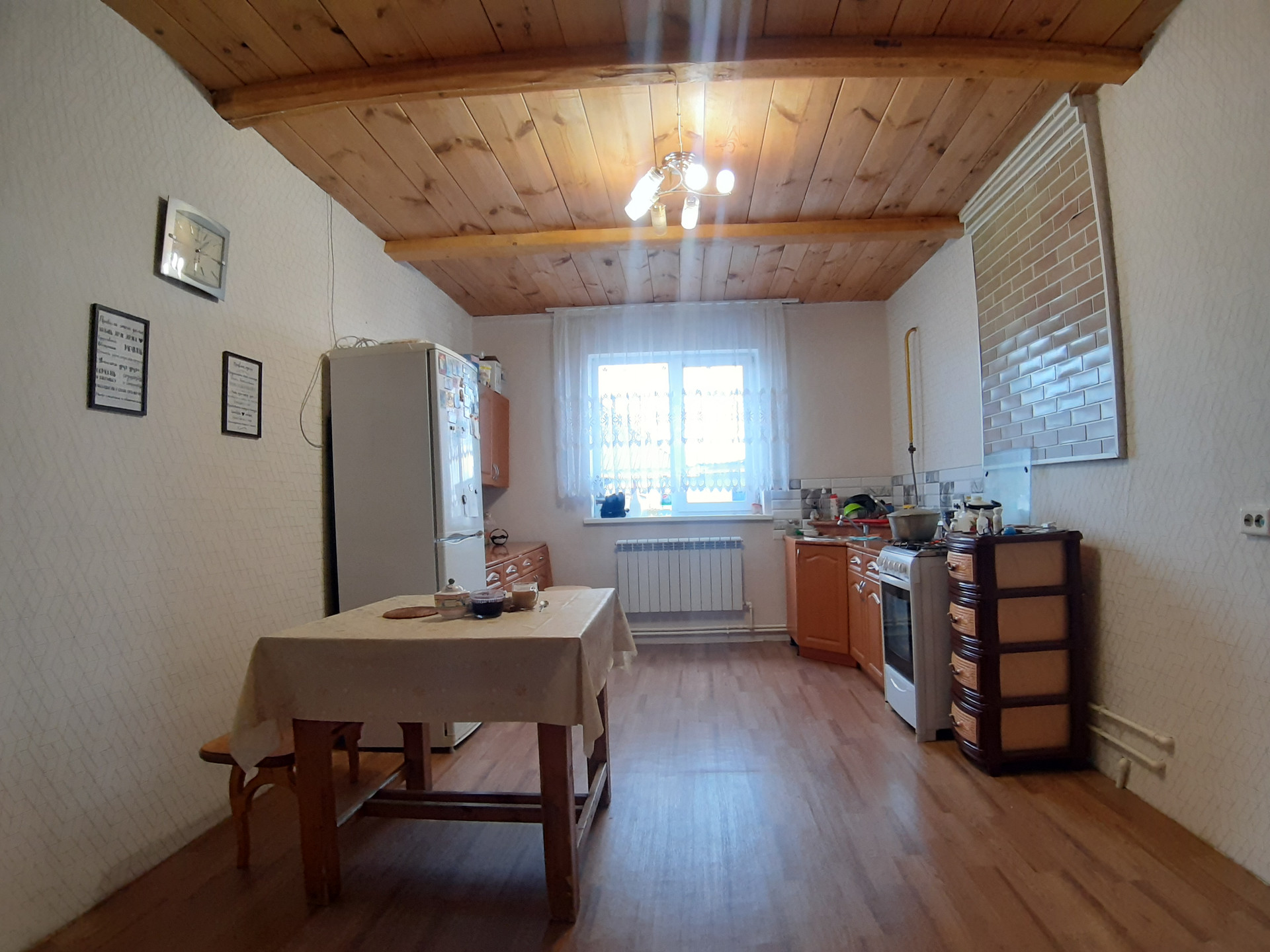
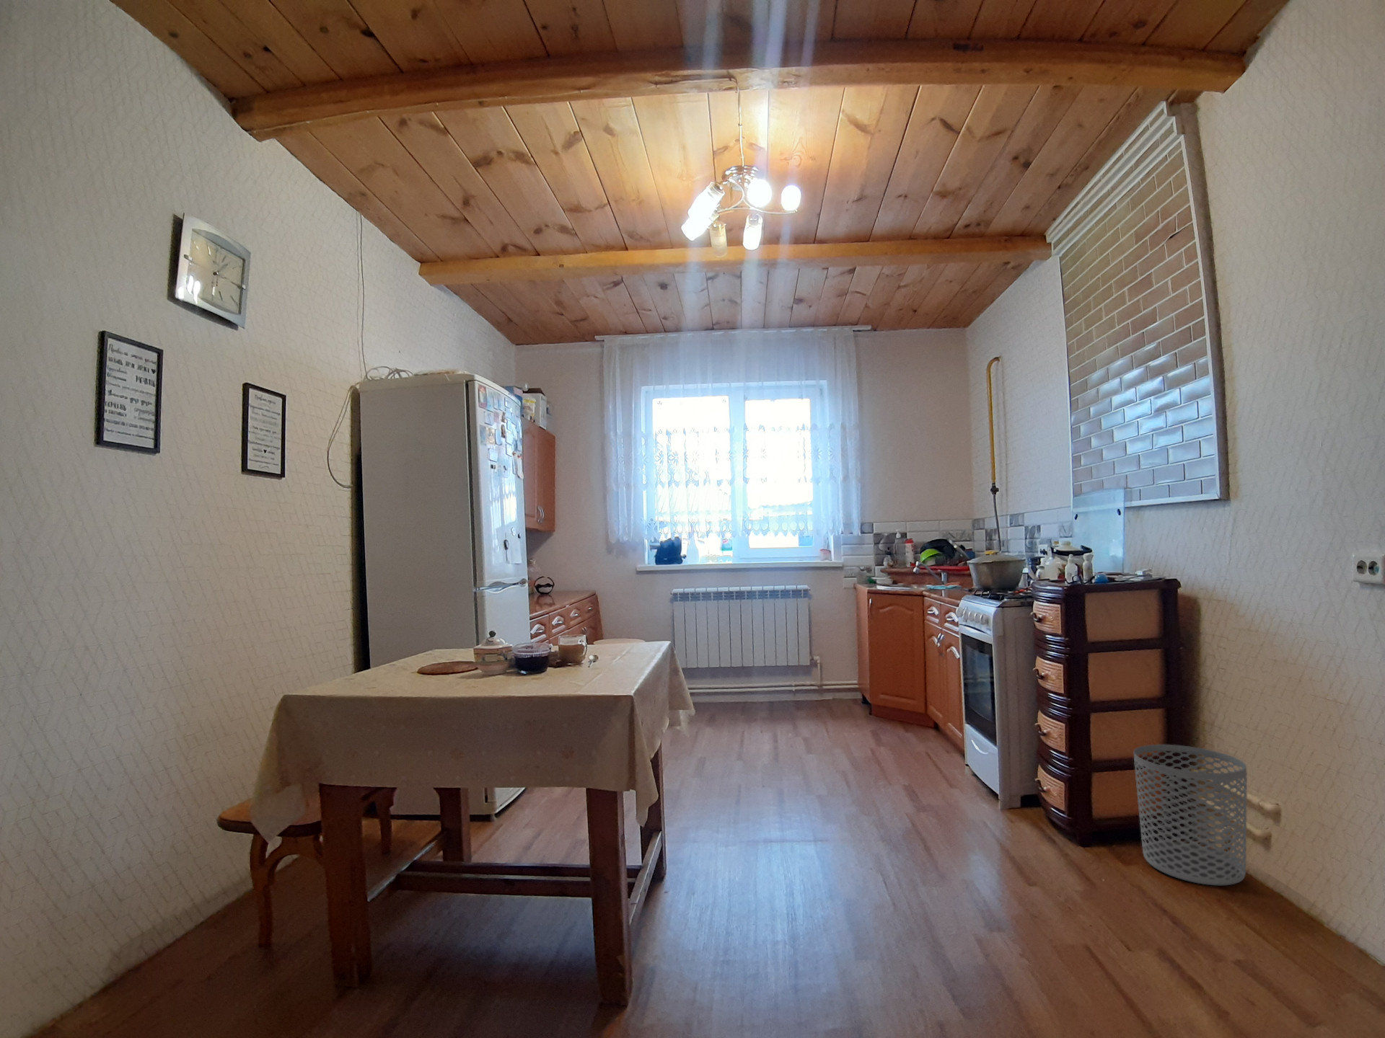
+ waste bin [1133,744,1248,886]
